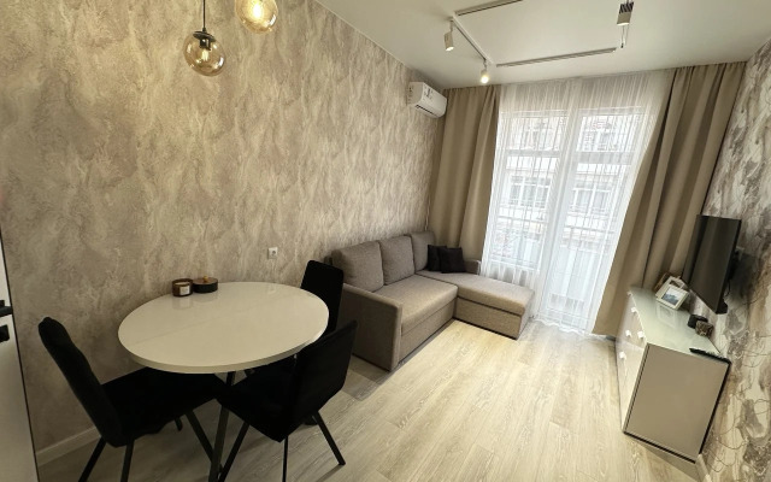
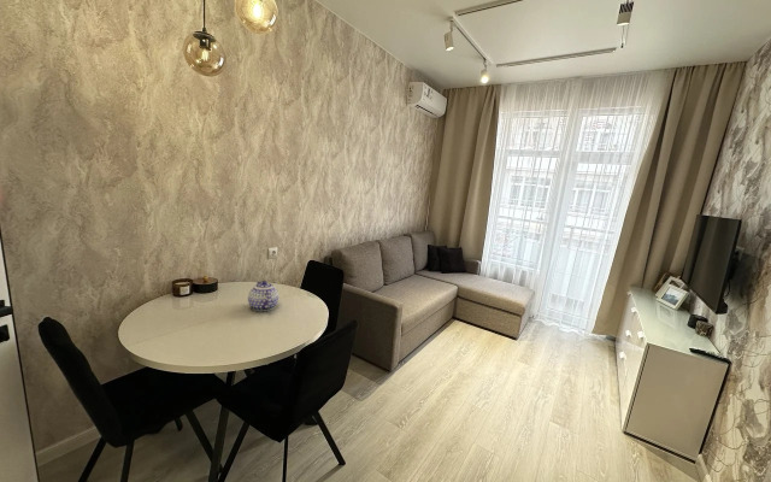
+ teapot [247,280,279,312]
